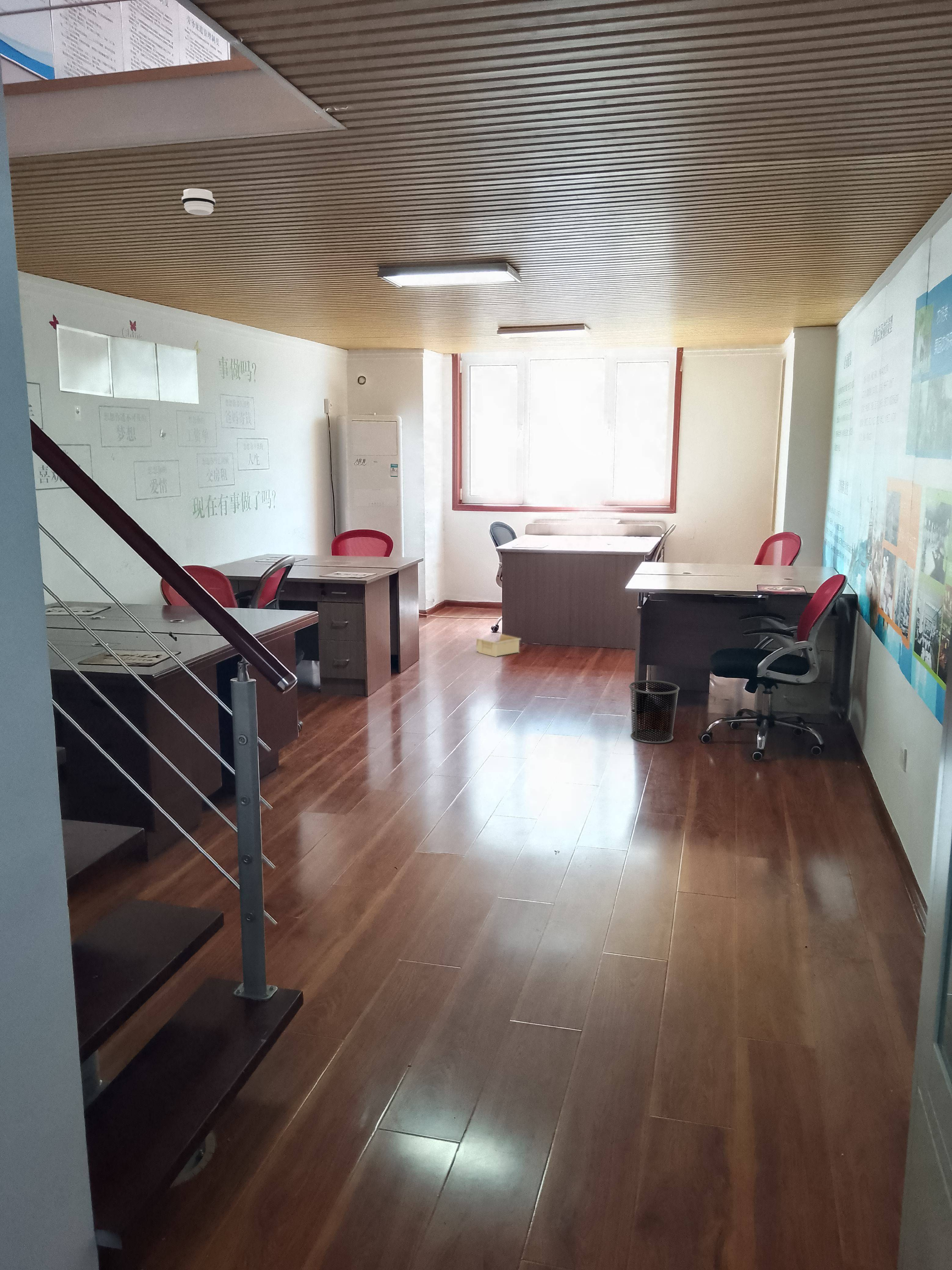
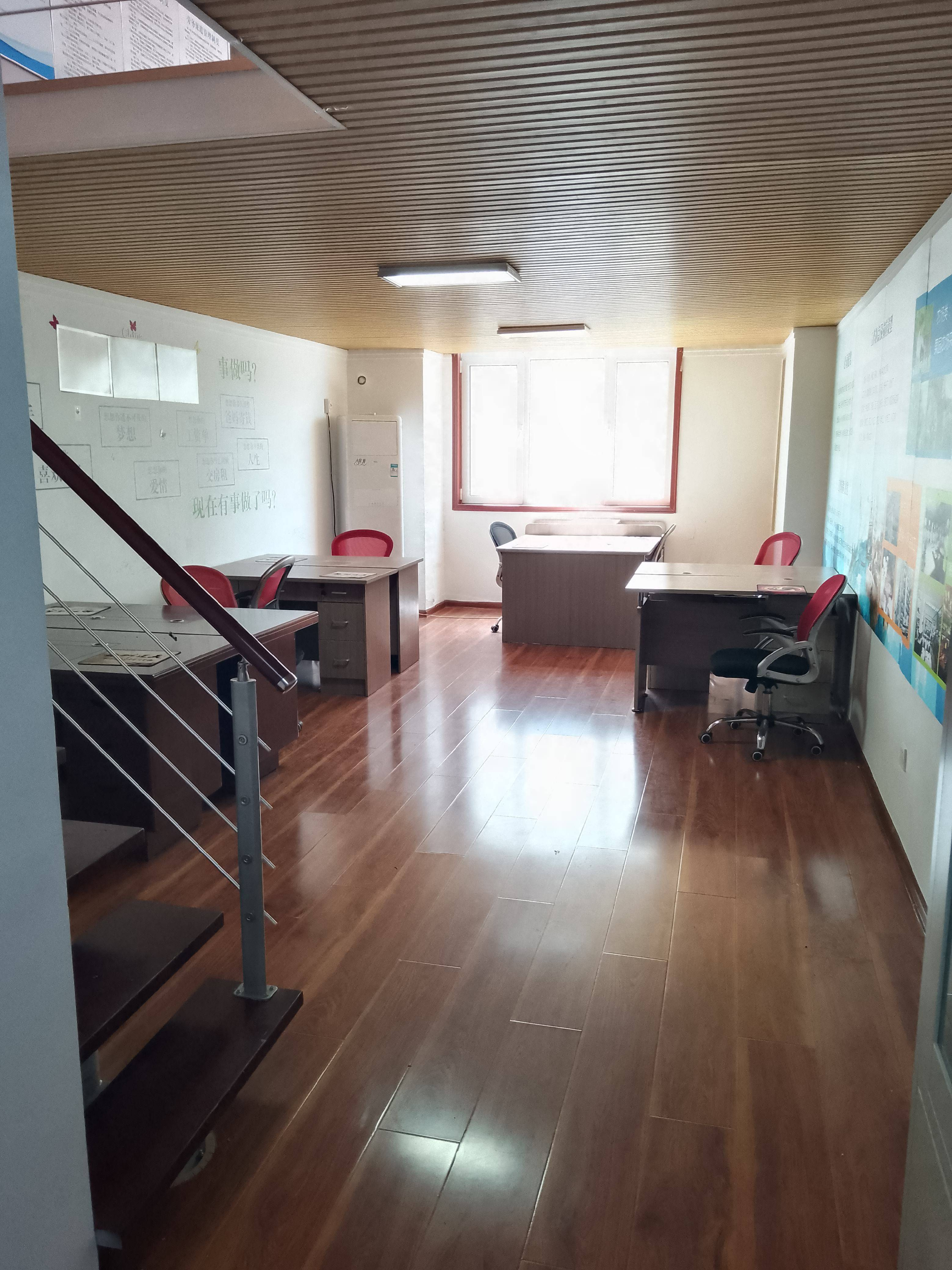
- waste bin [628,680,680,744]
- storage bin [476,633,521,657]
- smoke detector [181,188,216,215]
